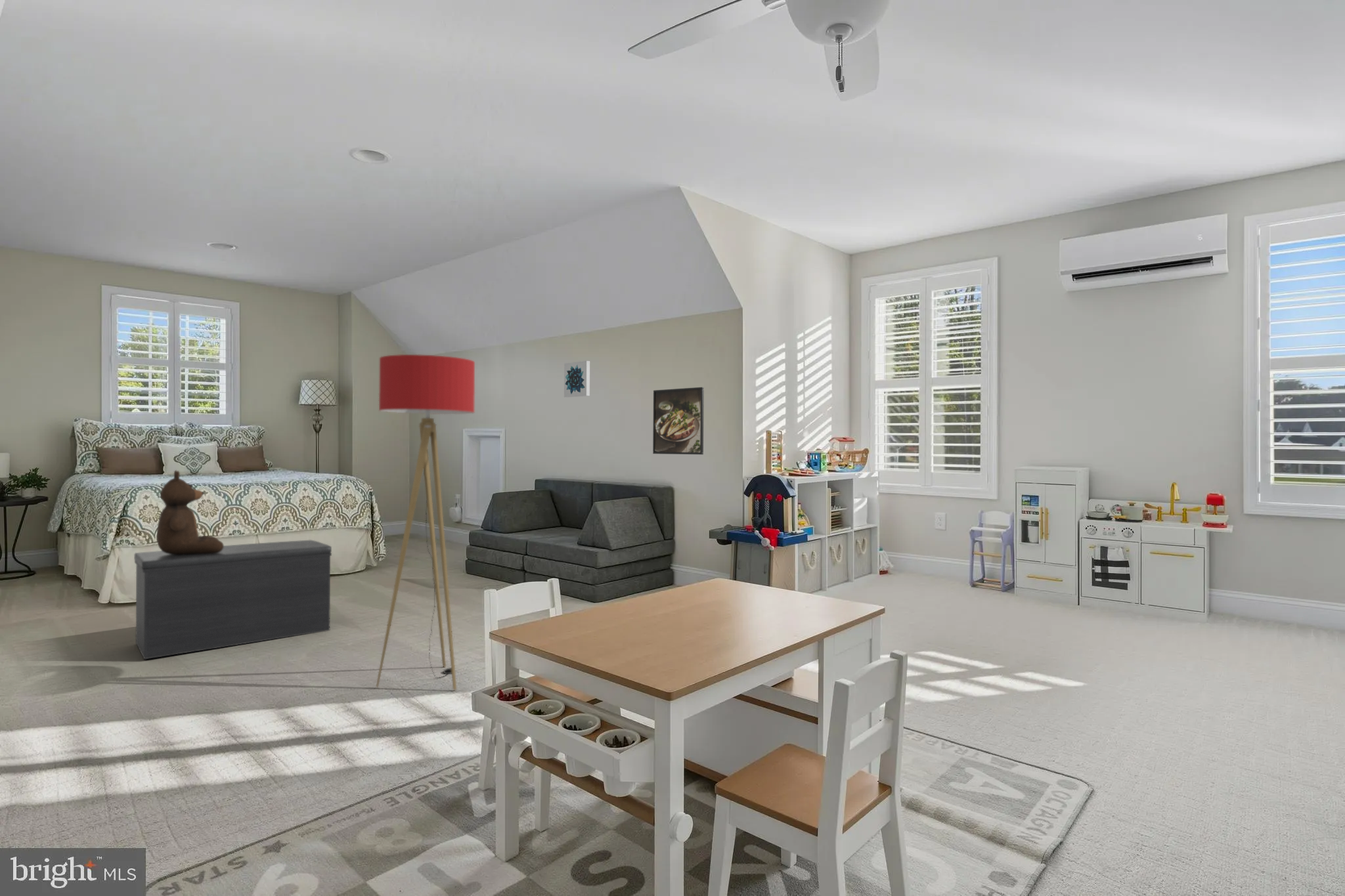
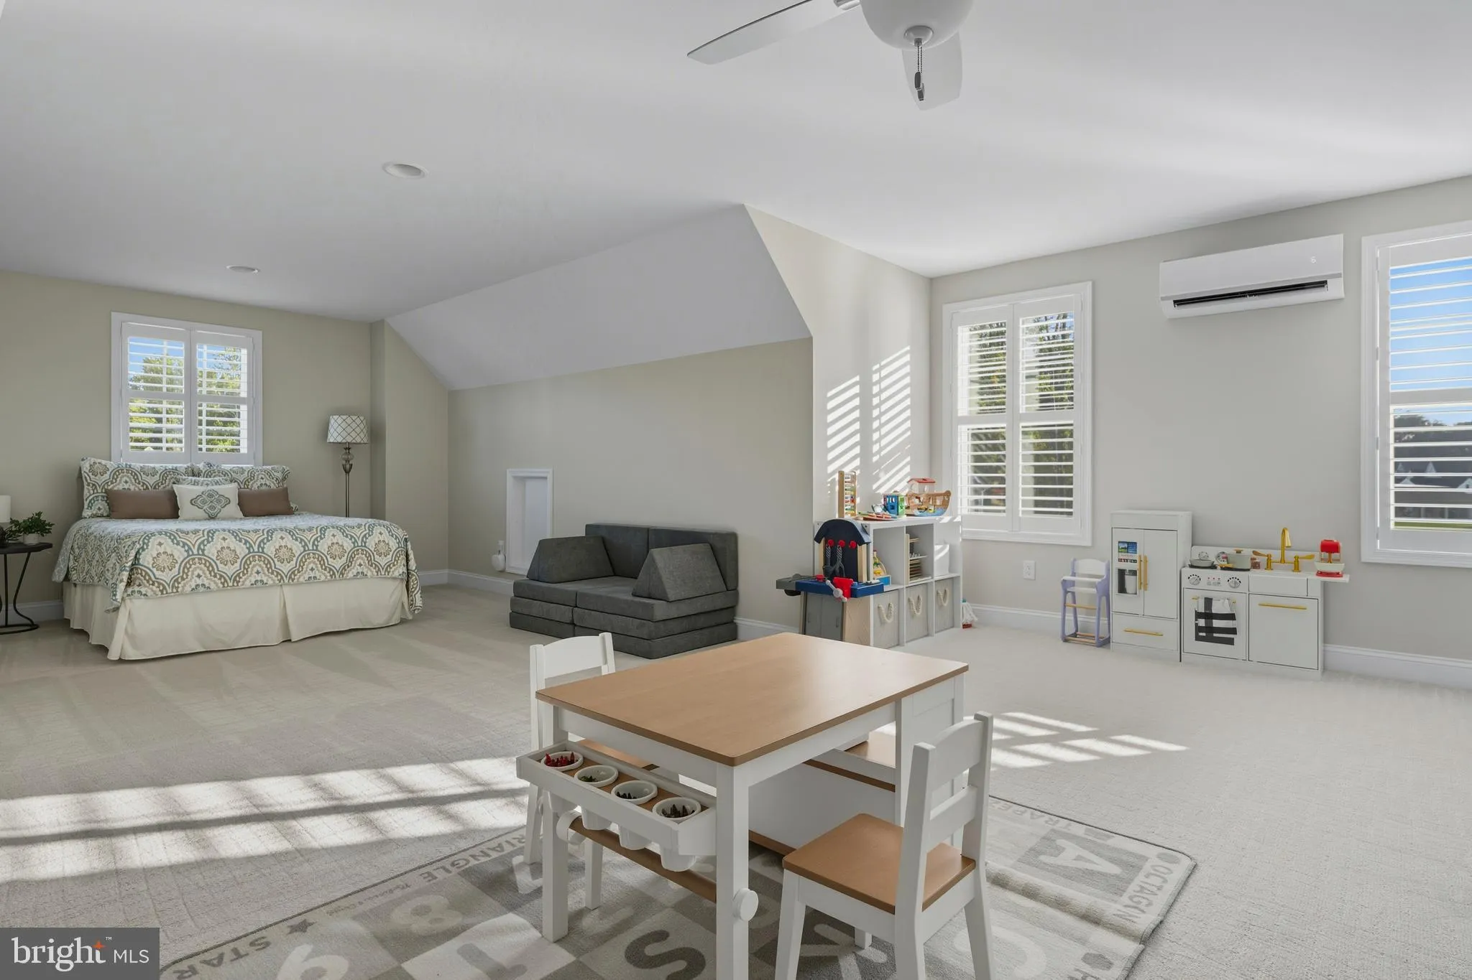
- wall art [563,360,590,398]
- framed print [652,387,705,456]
- floor lamp [376,354,475,691]
- teddy bear [156,469,224,555]
- bench [133,540,332,660]
